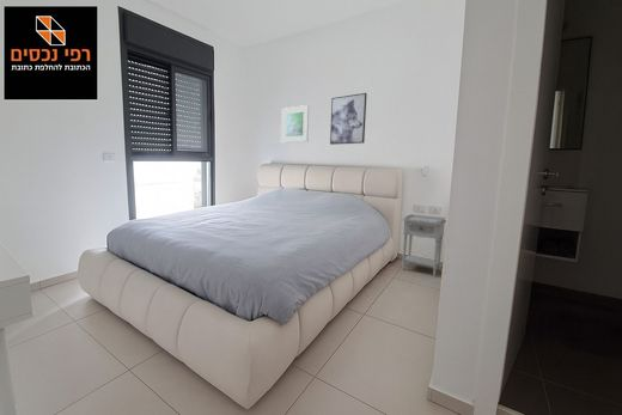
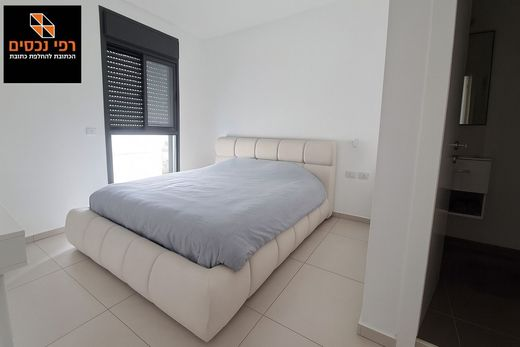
- wall art [329,92,368,146]
- nightstand [401,213,447,277]
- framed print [280,104,310,144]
